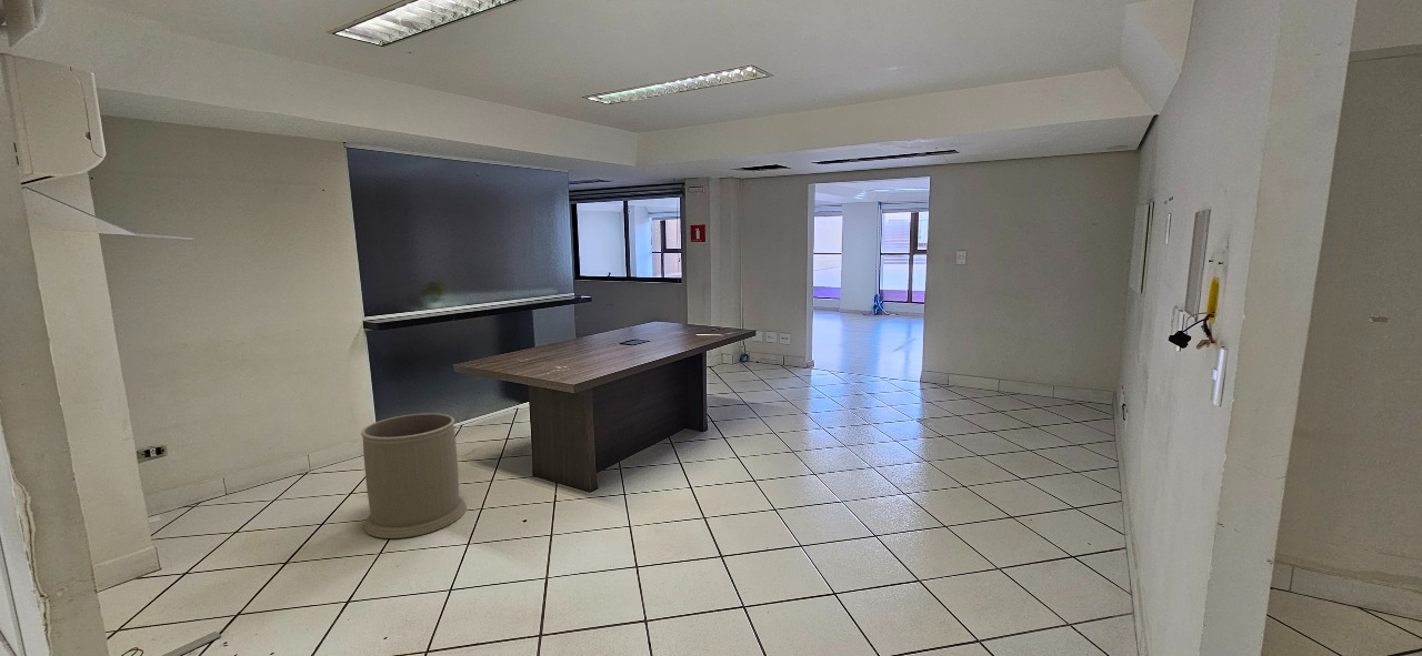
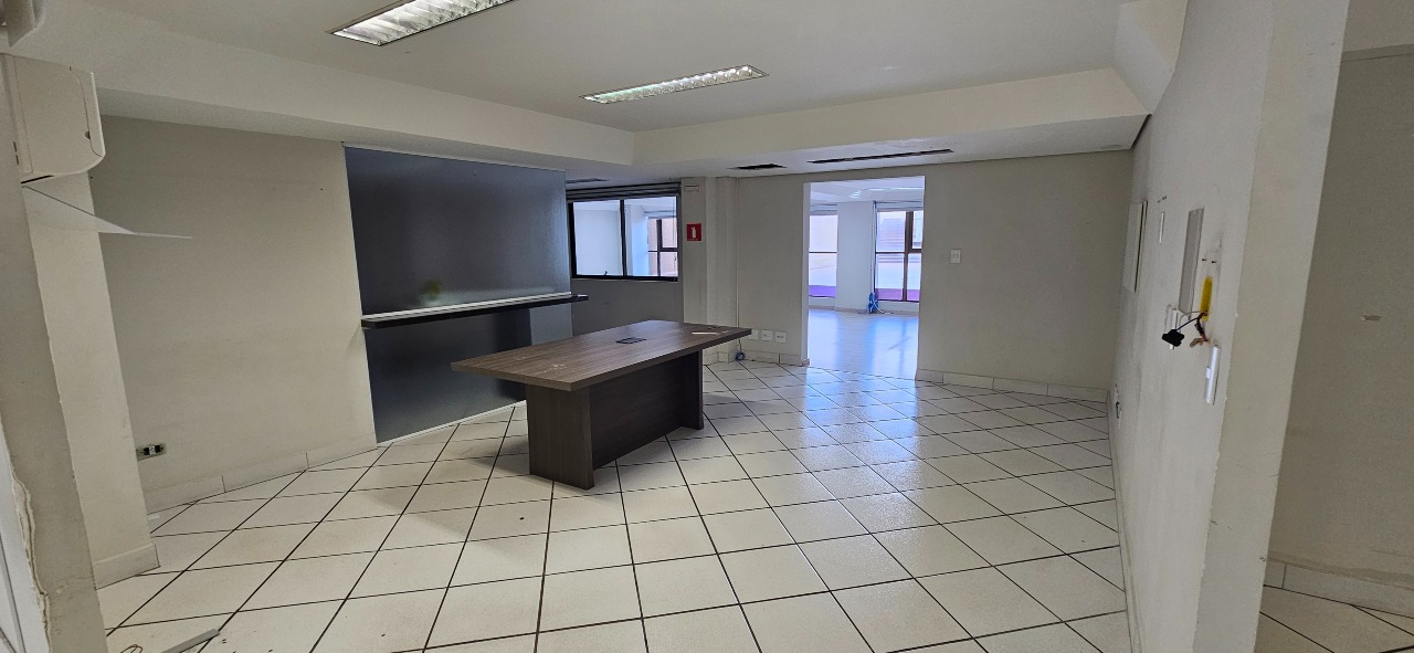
- trash can [360,412,468,539]
